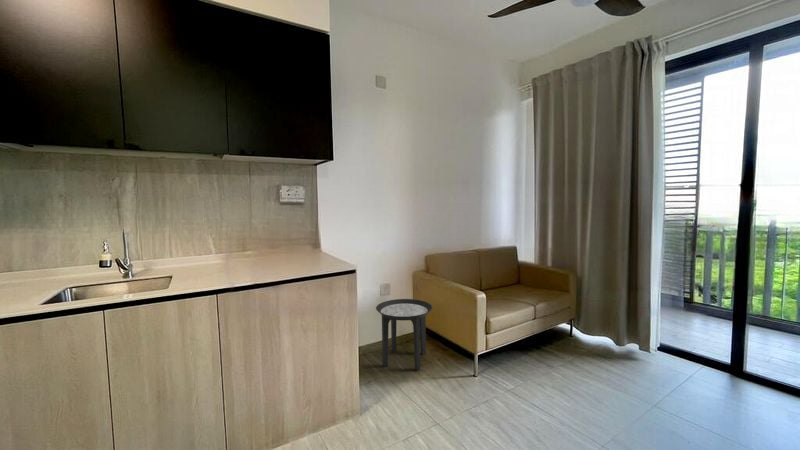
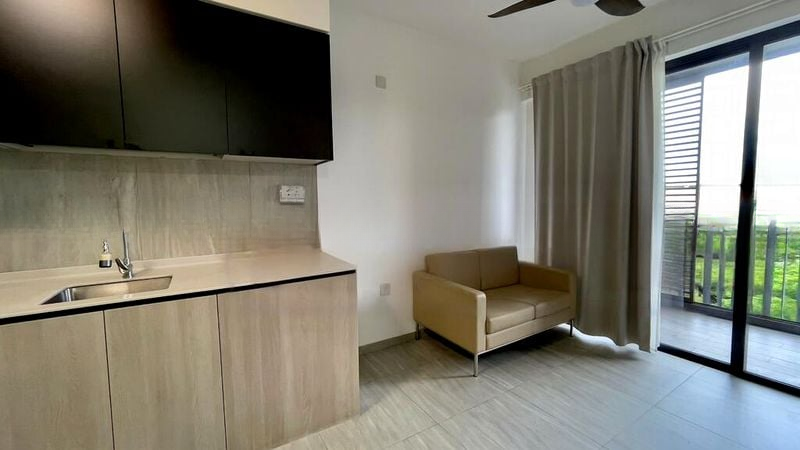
- side table [375,298,433,371]
